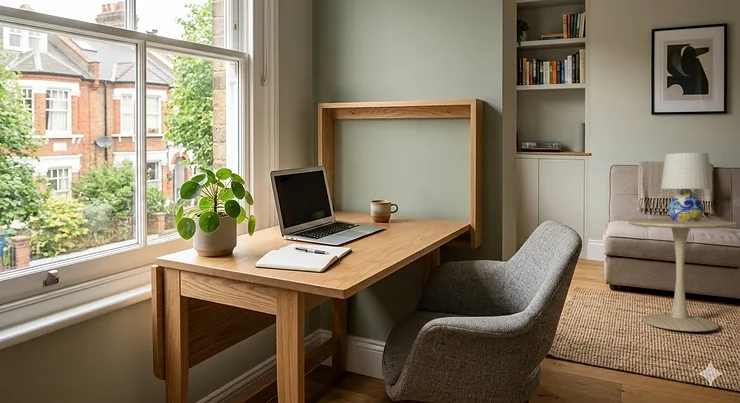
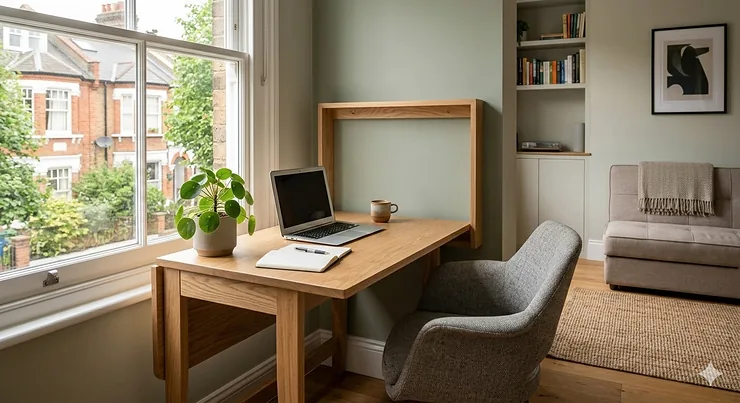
- table lamp [660,152,713,221]
- side table [627,218,738,333]
